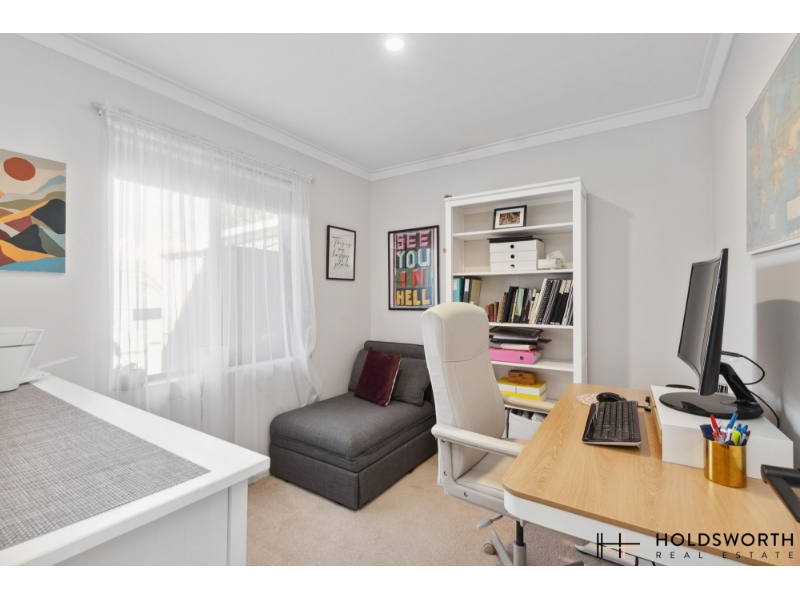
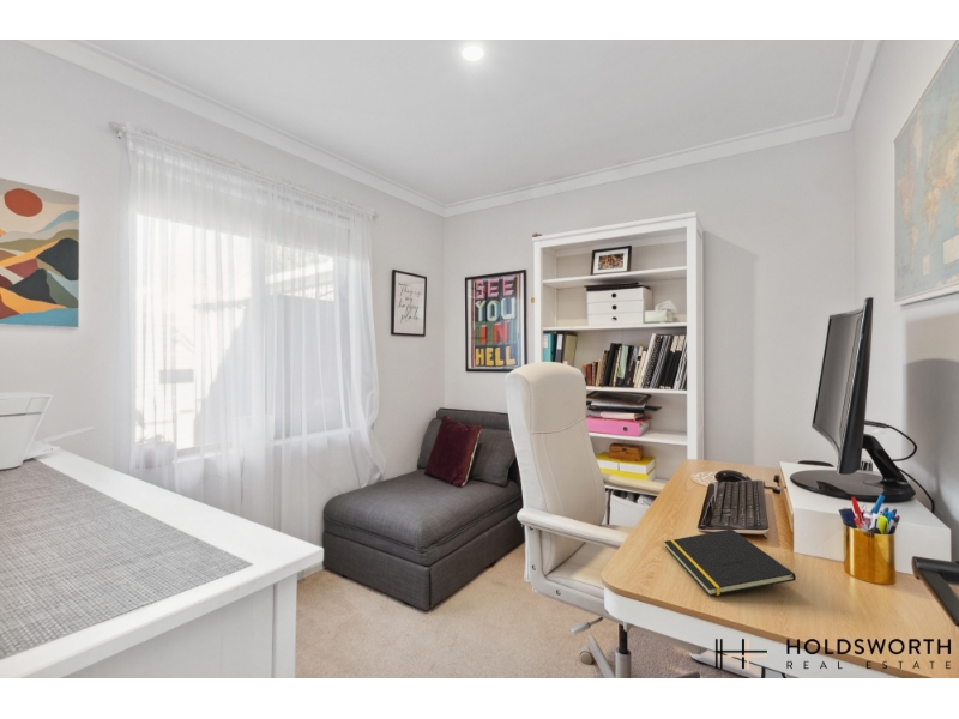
+ notepad [663,527,797,597]
